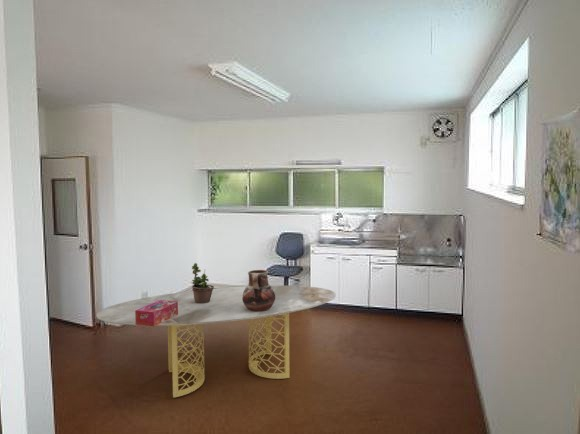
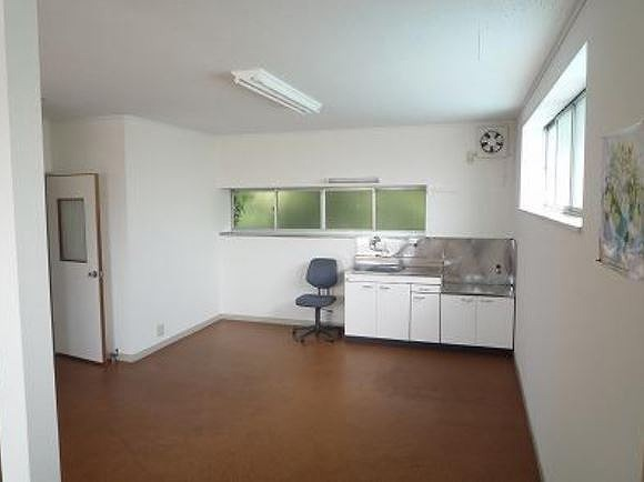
- dining table [95,285,337,398]
- tissue box [135,300,178,327]
- ceramic pot [242,269,275,312]
- potted plant [190,262,215,303]
